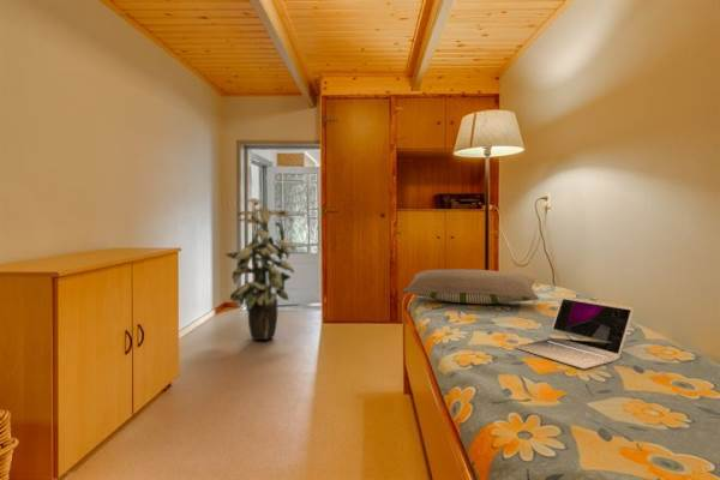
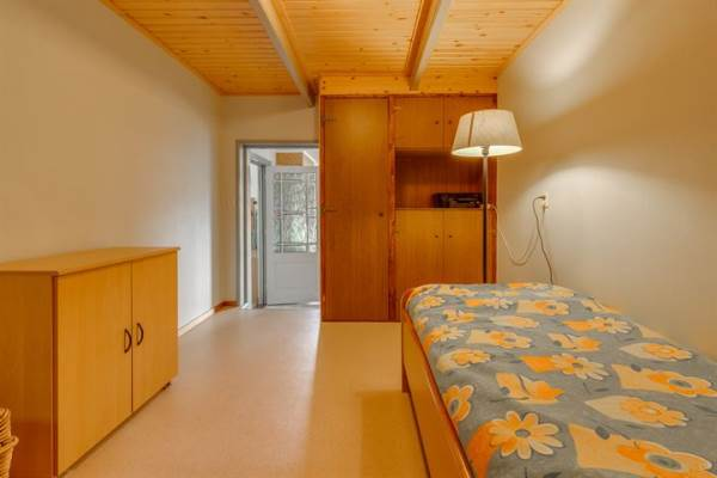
- laptop [514,295,635,370]
- pillow [402,268,540,305]
- indoor plant [223,198,296,341]
